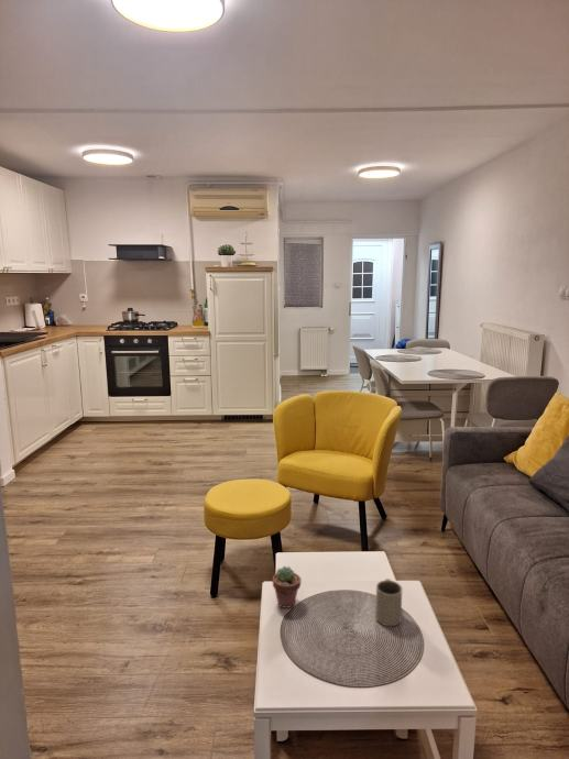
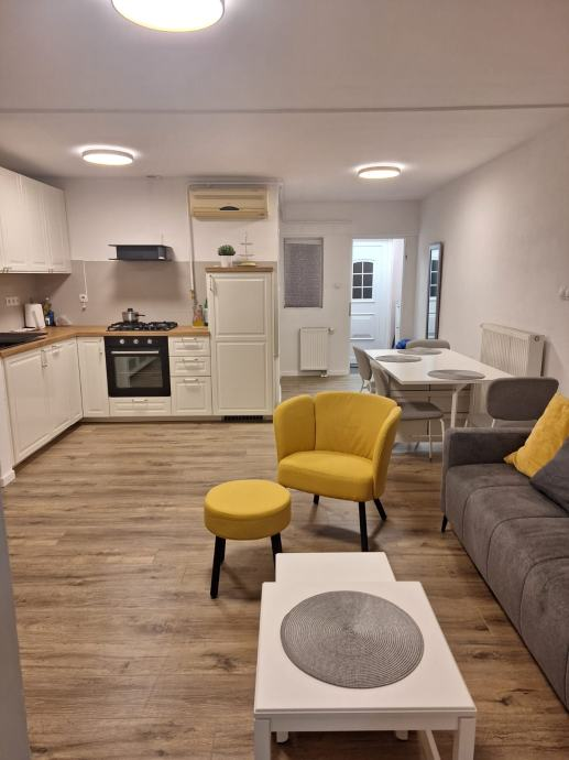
- potted succulent [272,565,303,609]
- mug [374,578,403,627]
